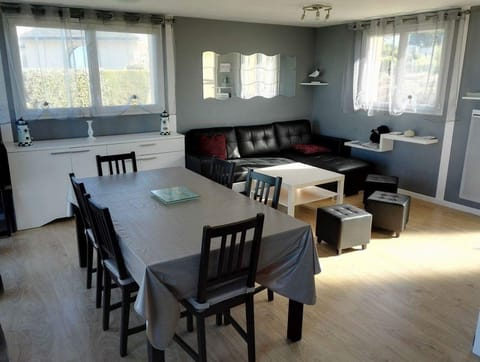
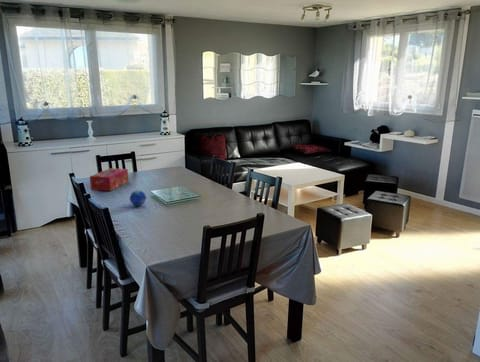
+ tissue box [89,167,129,192]
+ decorative orb [129,189,147,207]
